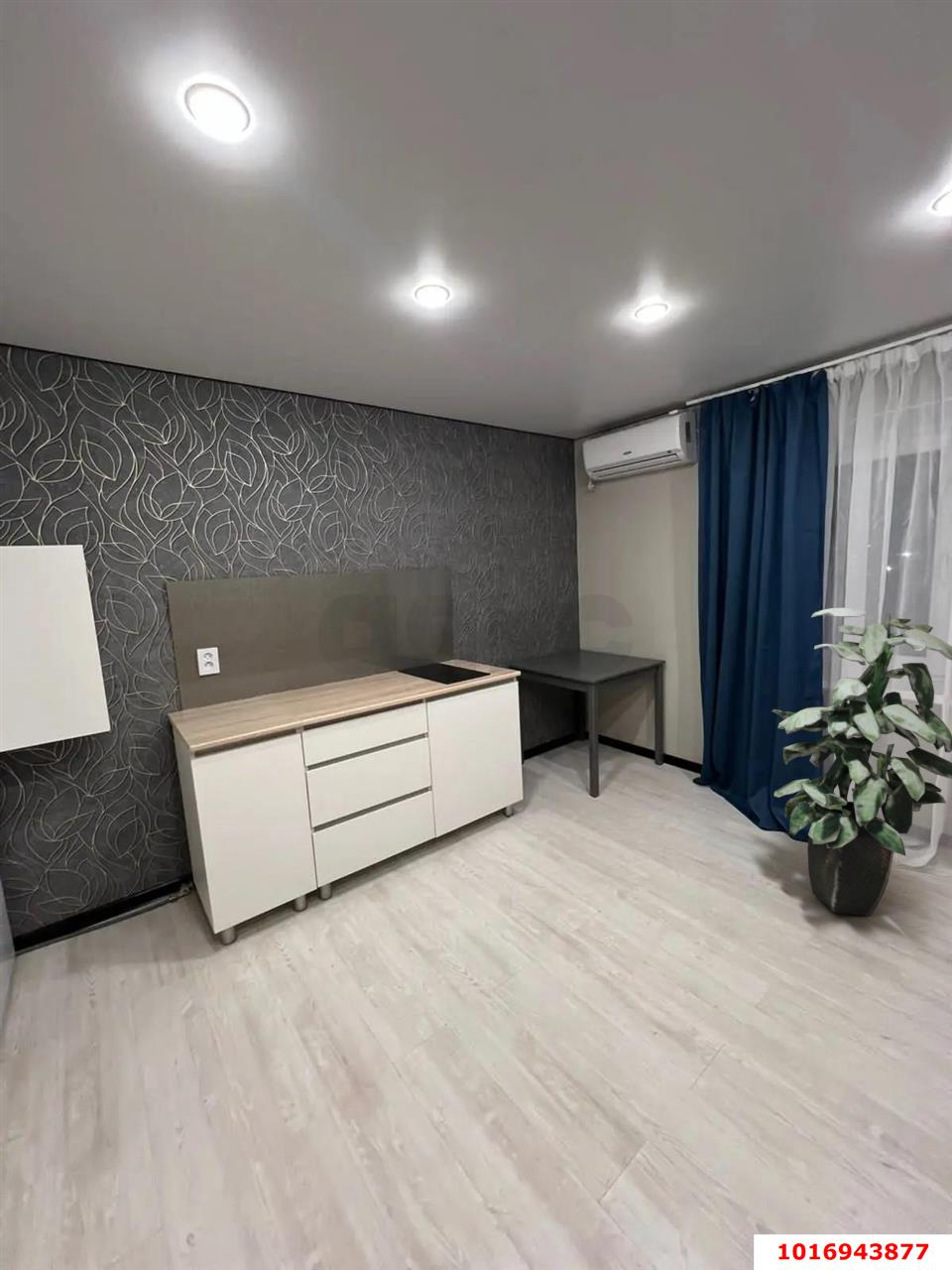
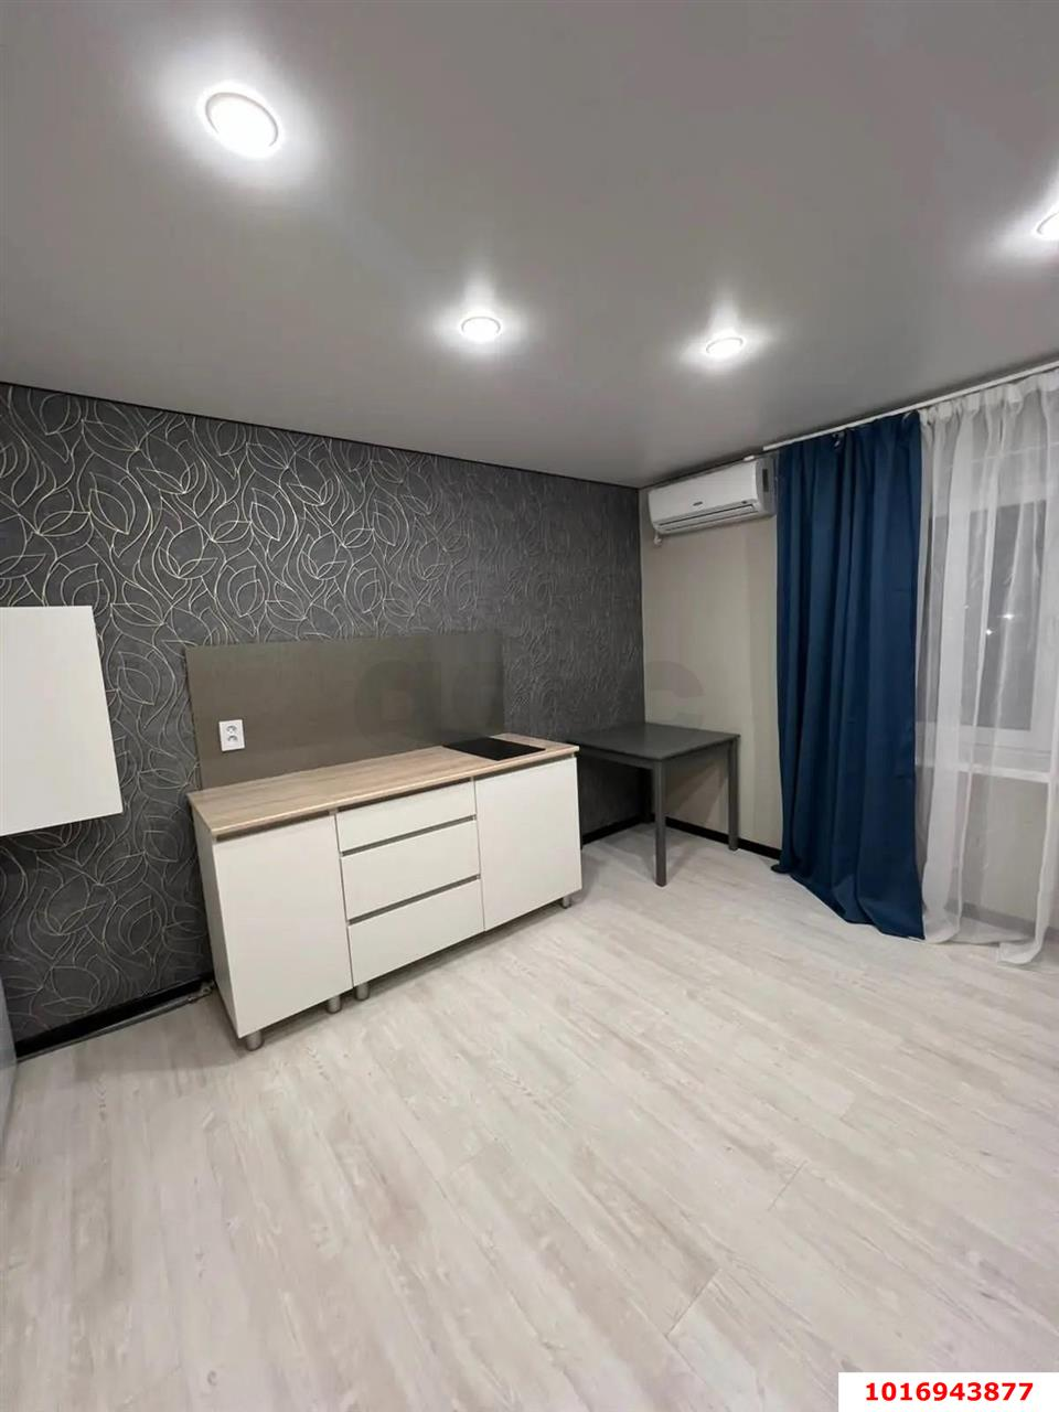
- indoor plant [771,607,952,917]
